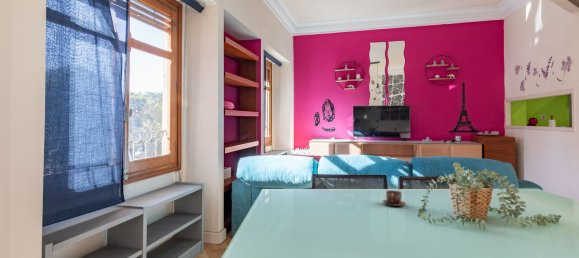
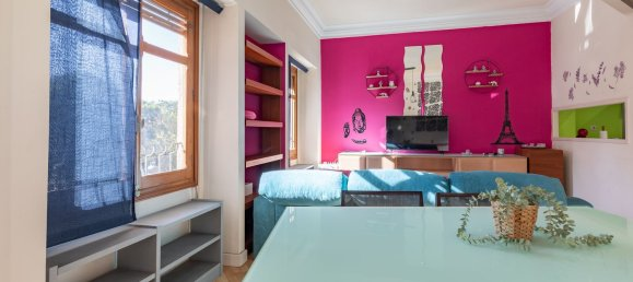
- cup [381,189,407,207]
